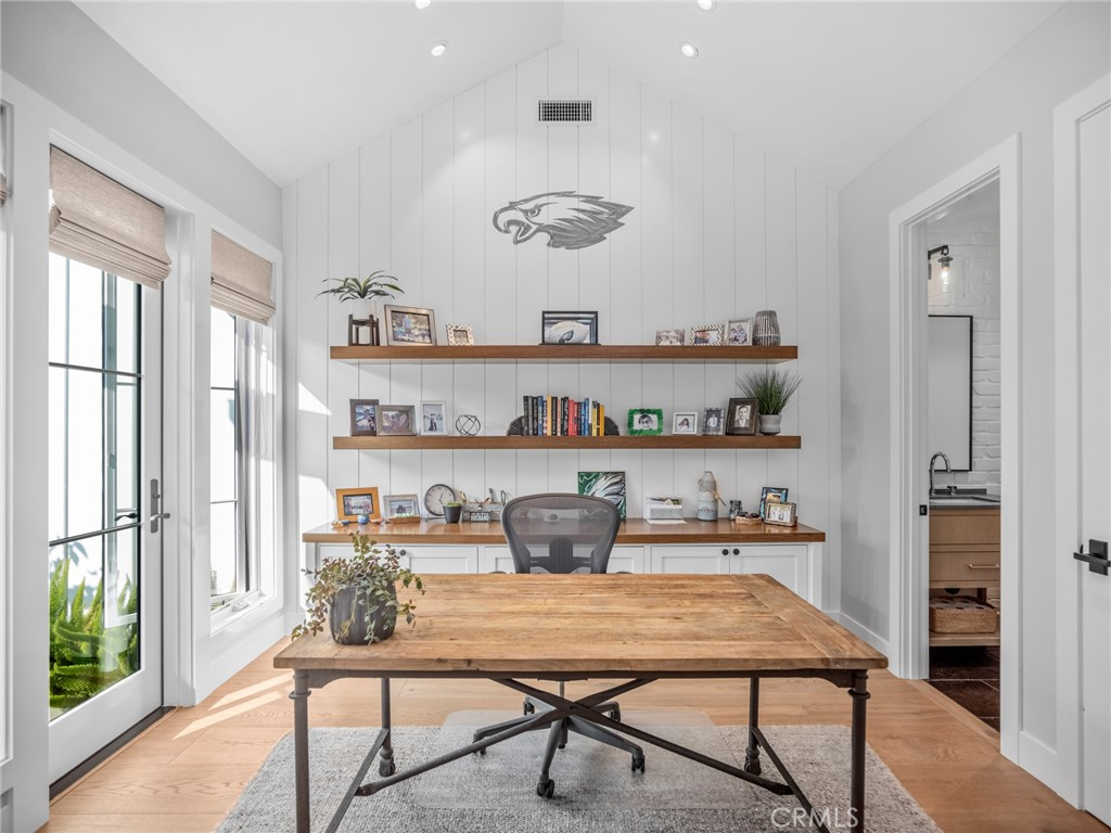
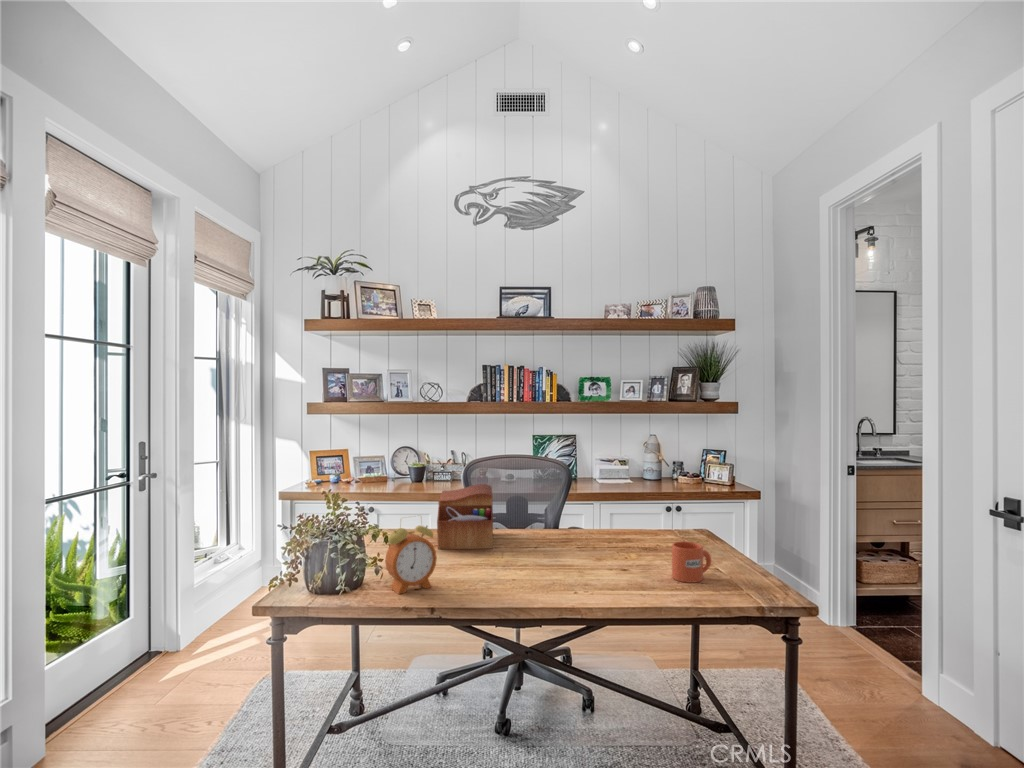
+ mug [671,540,712,584]
+ sewing box [436,483,494,550]
+ alarm clock [384,514,438,595]
